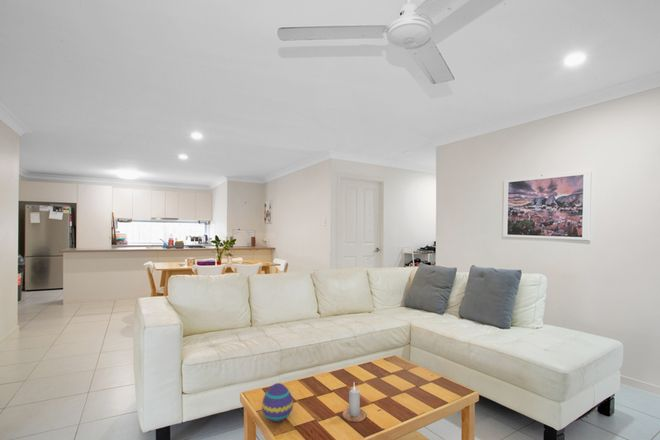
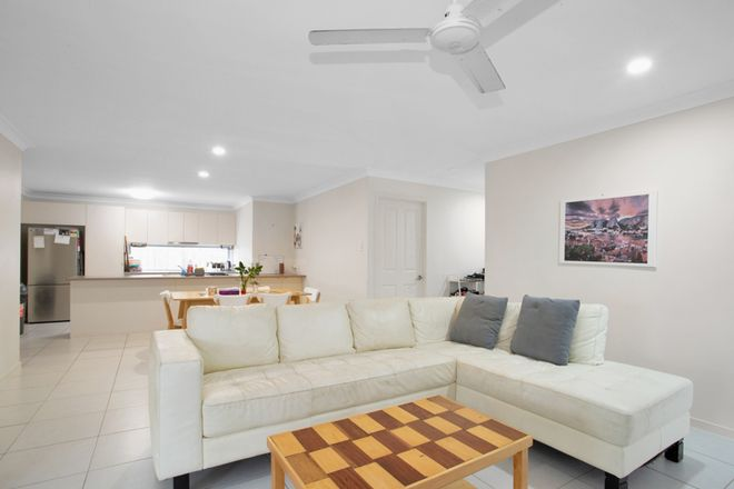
- decorative egg [261,382,294,423]
- candle [342,383,367,423]
